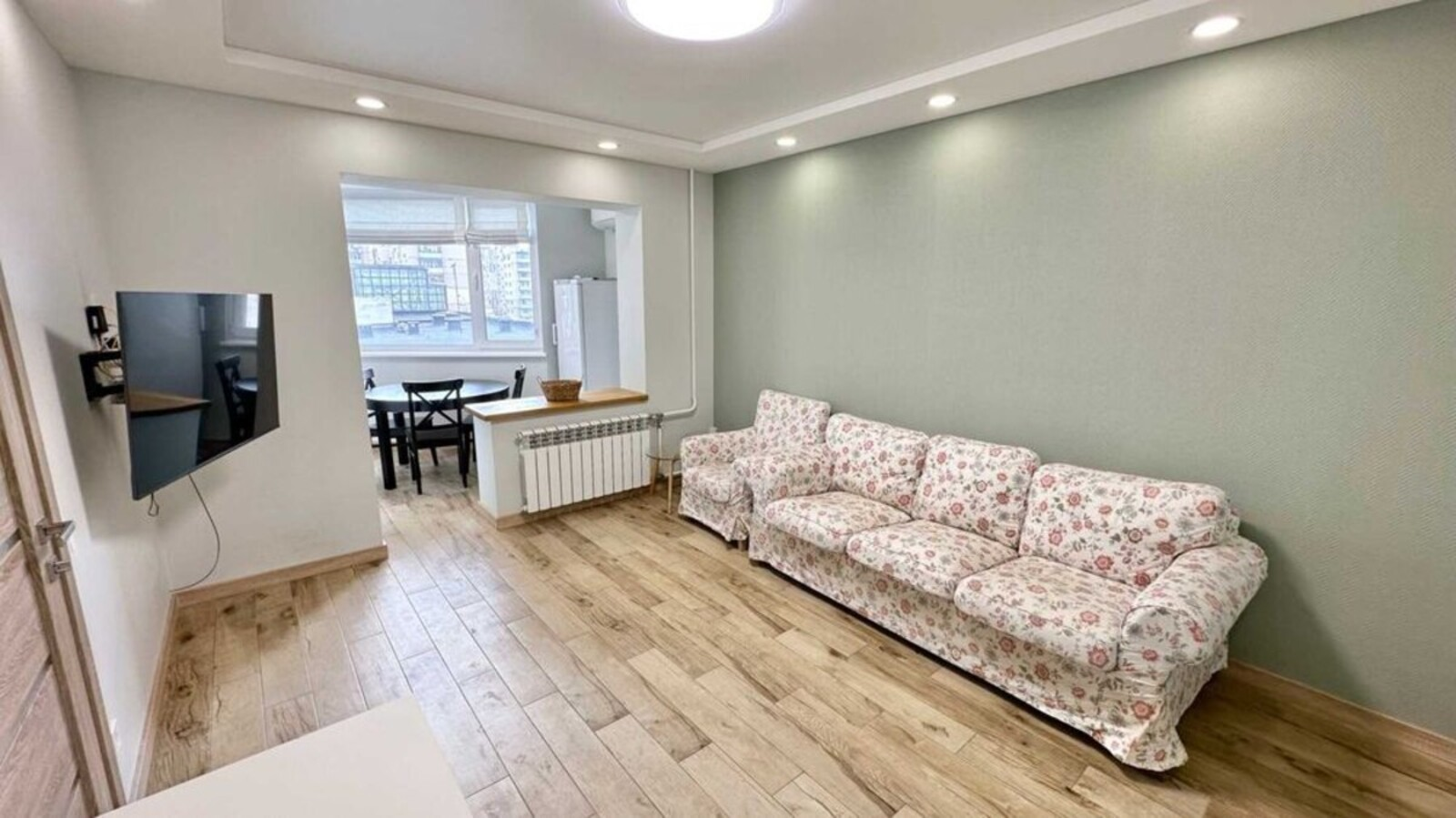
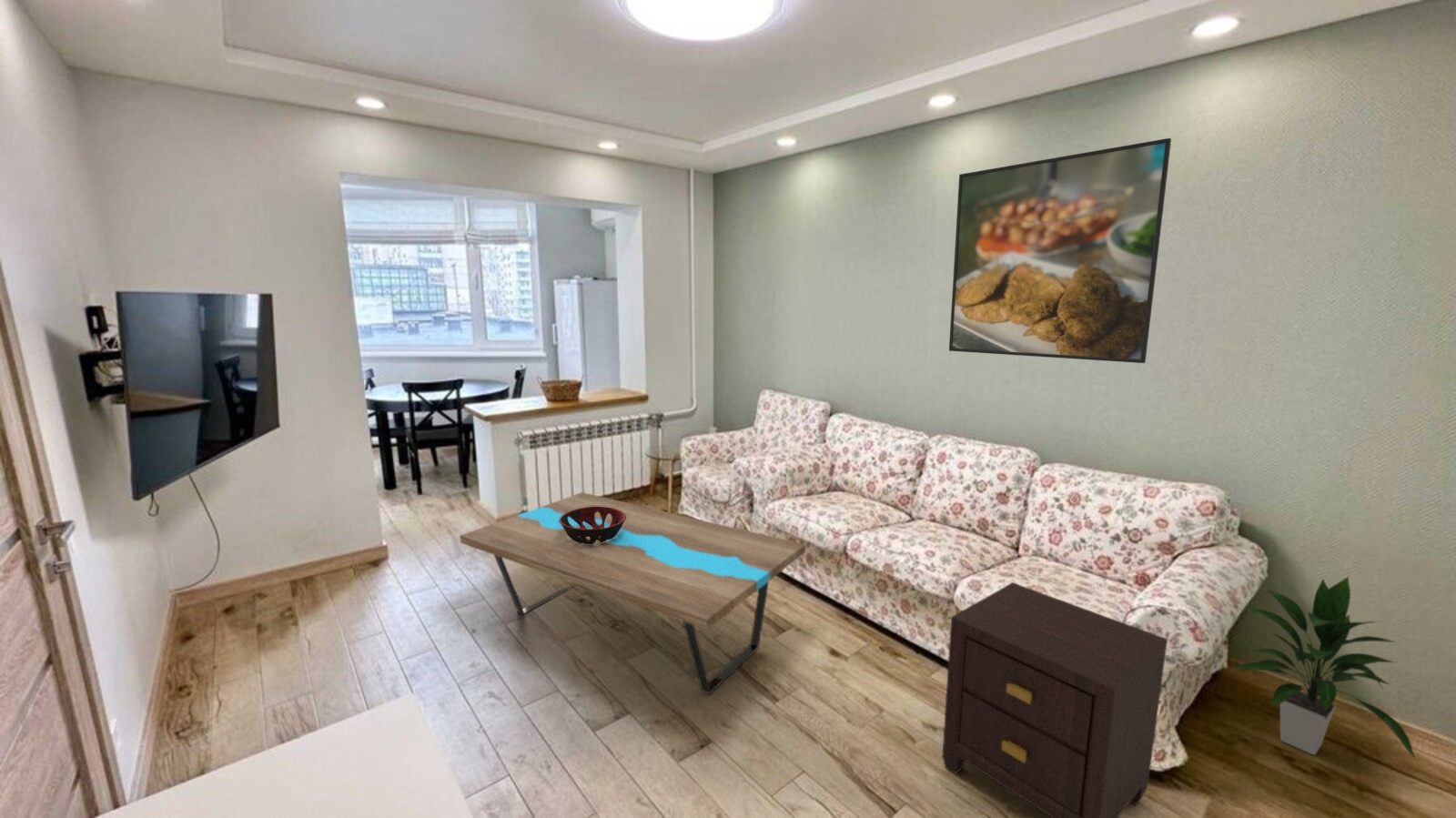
+ indoor plant [1231,575,1417,761]
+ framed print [948,137,1172,364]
+ nightstand [941,581,1168,818]
+ decorative bowl [559,506,627,544]
+ coffee table [459,491,806,695]
